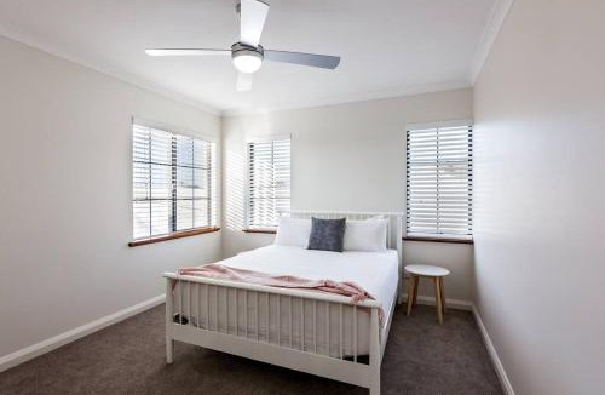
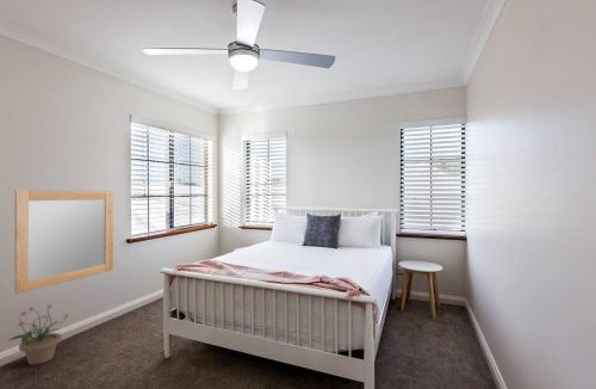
+ potted plant [6,304,70,366]
+ home mirror [14,190,114,295]
